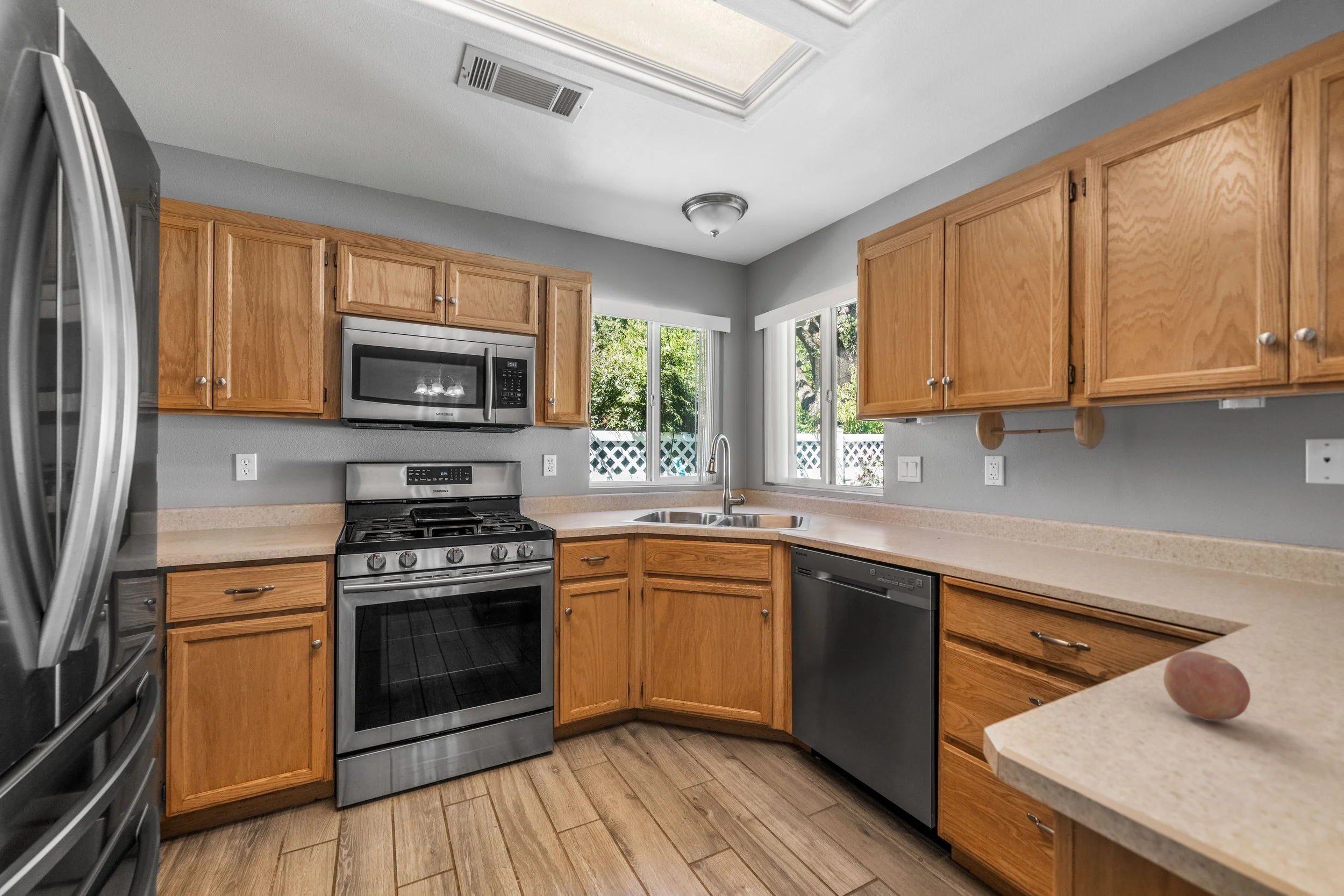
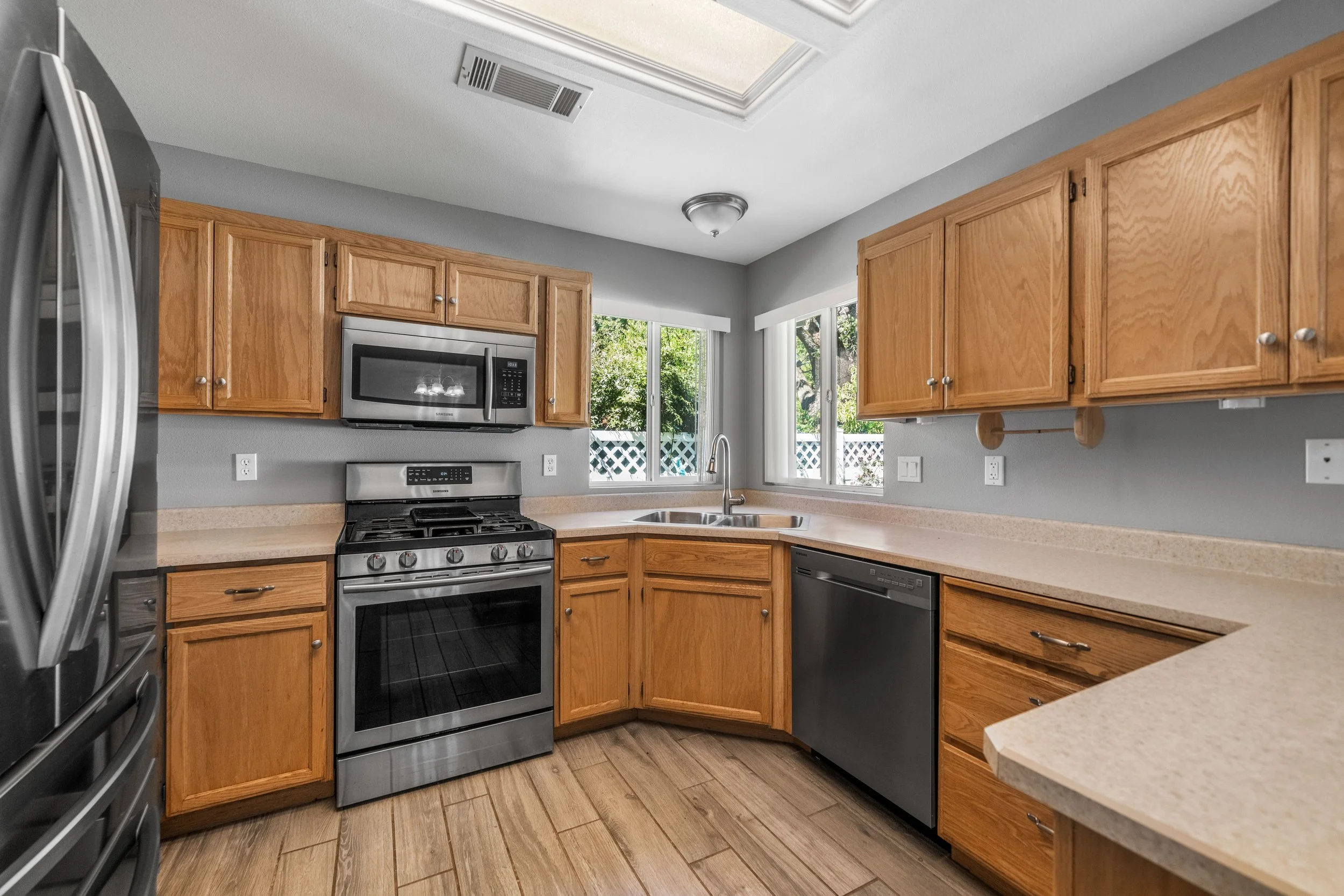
- fruit [1163,650,1251,721]
